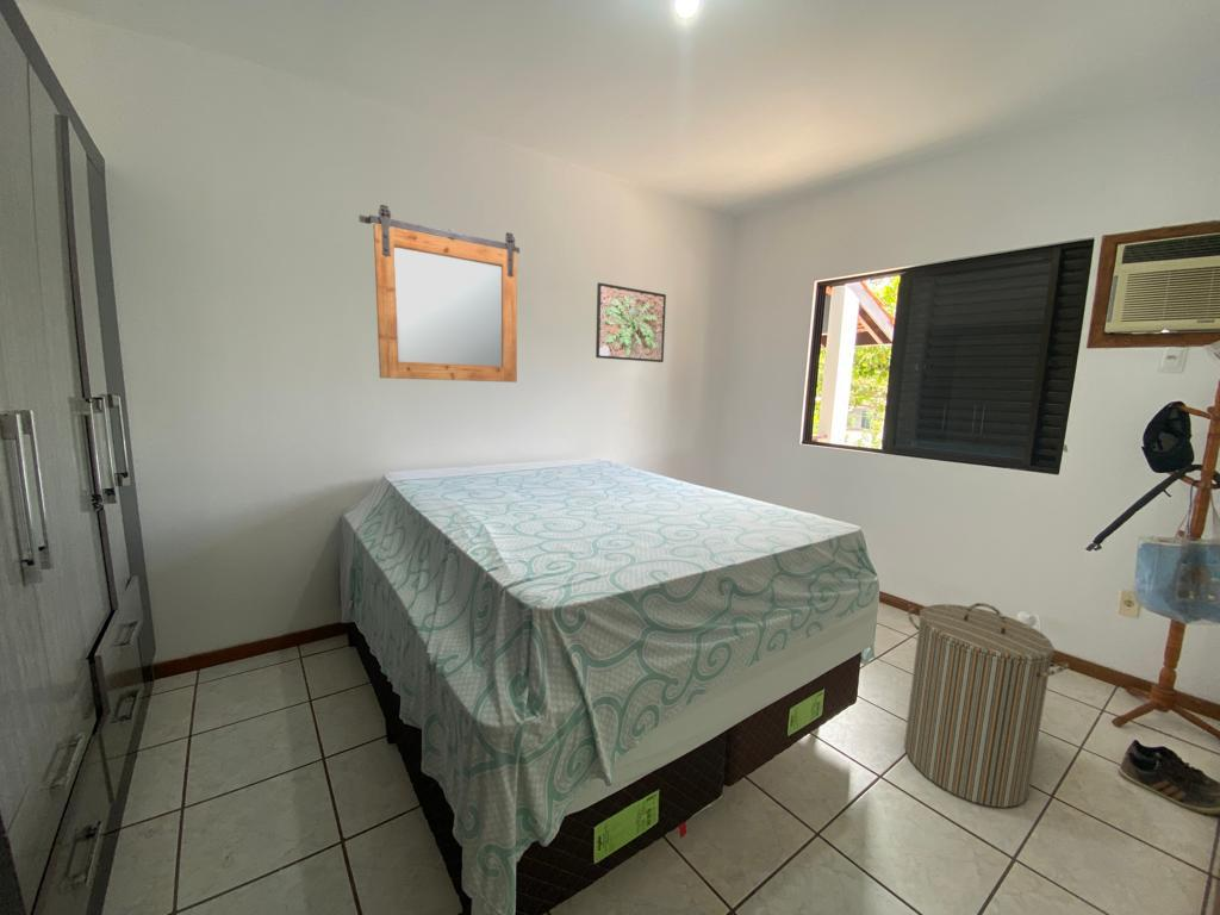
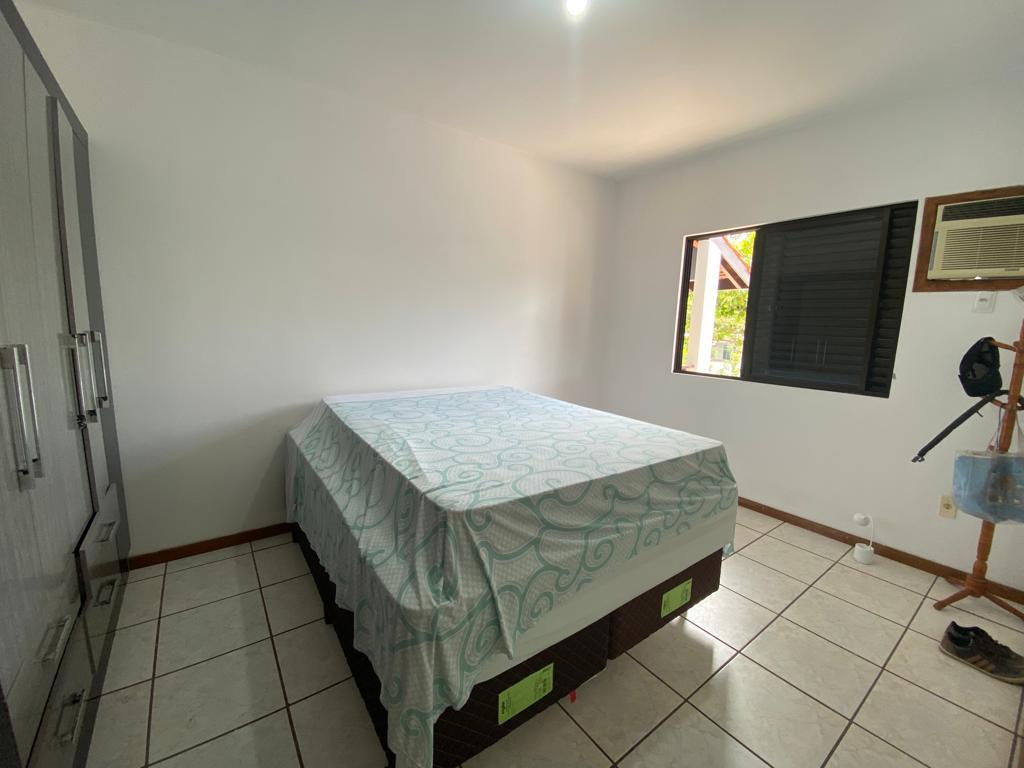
- laundry hamper [903,602,1070,809]
- mirror [357,204,521,384]
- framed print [595,281,667,363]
